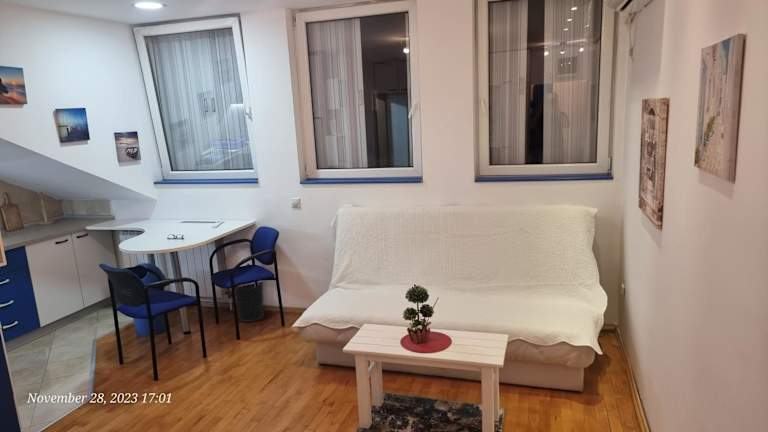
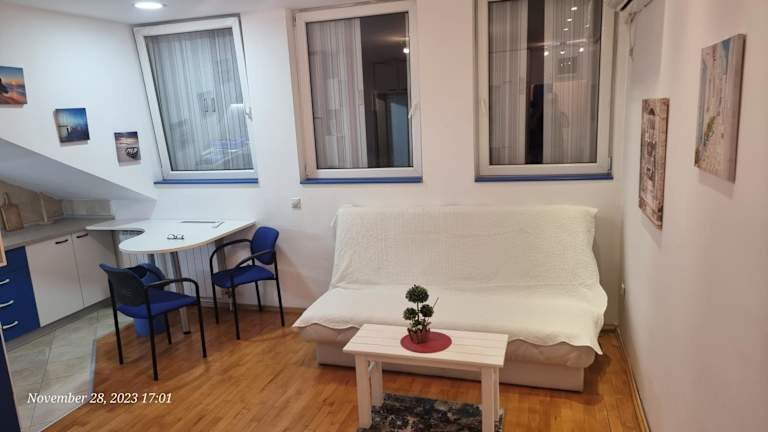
- wastebasket [234,280,265,323]
